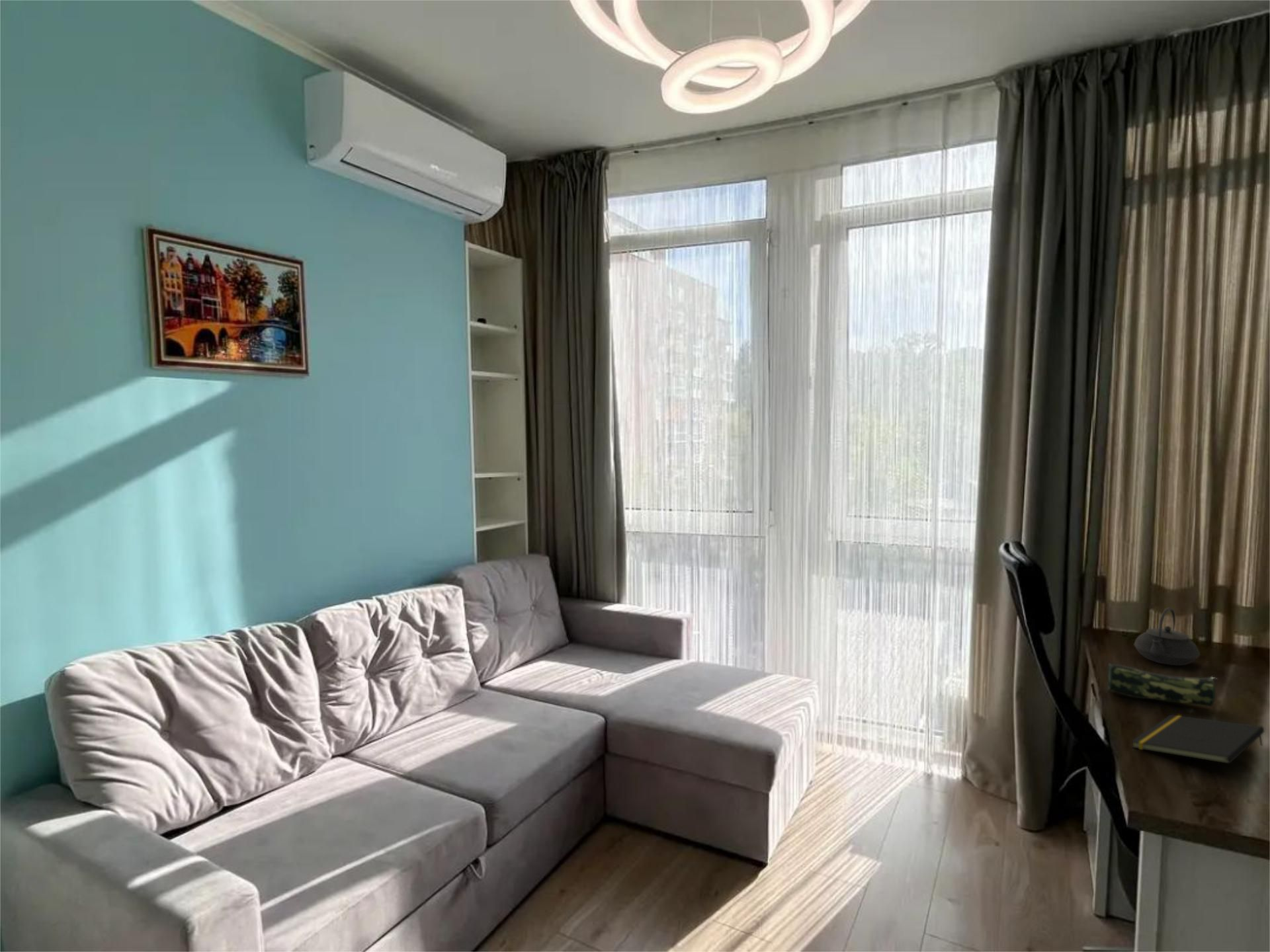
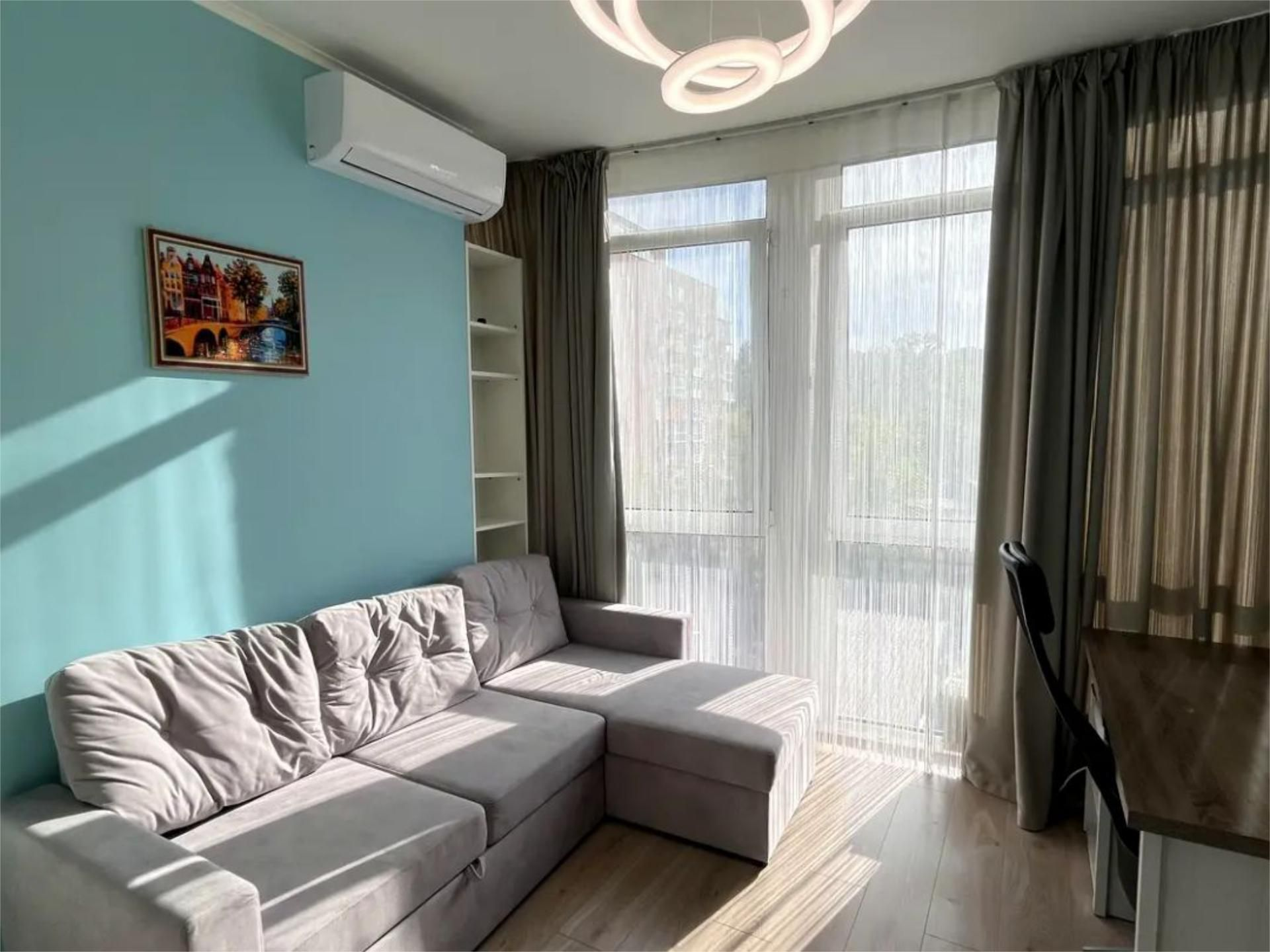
- teapot [1134,607,1201,666]
- notepad [1130,714,1265,764]
- pencil case [1107,663,1218,707]
